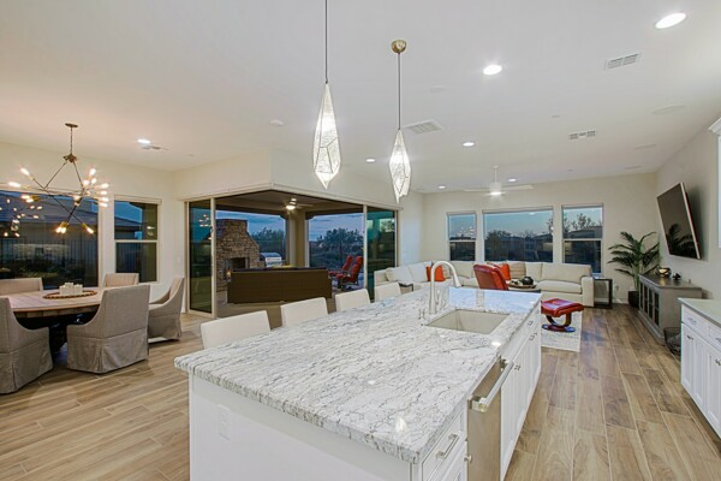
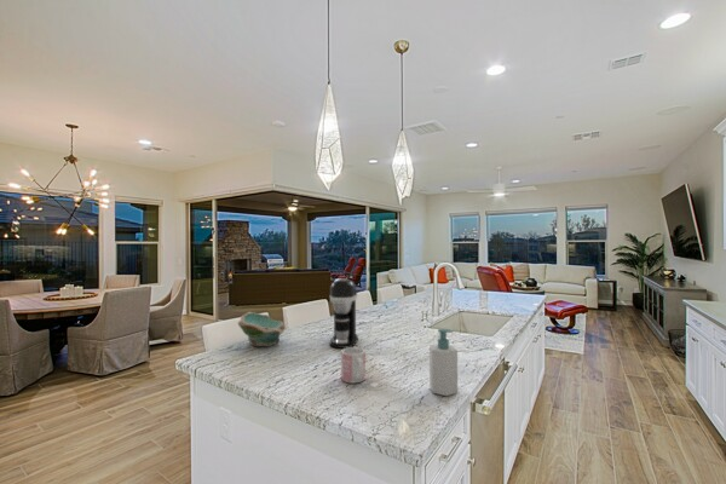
+ bowl [237,311,287,347]
+ soap bottle [428,328,459,397]
+ coffee maker [328,277,359,350]
+ mug [340,346,367,385]
